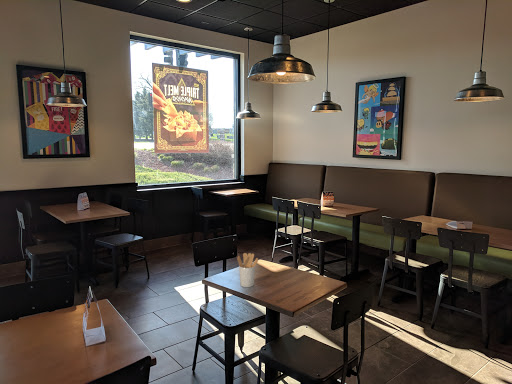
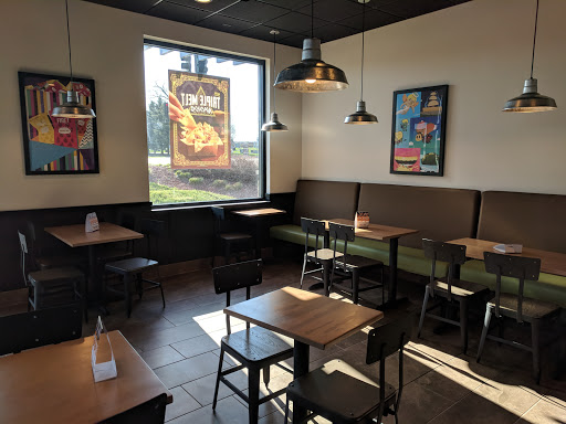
- utensil holder [236,252,259,288]
